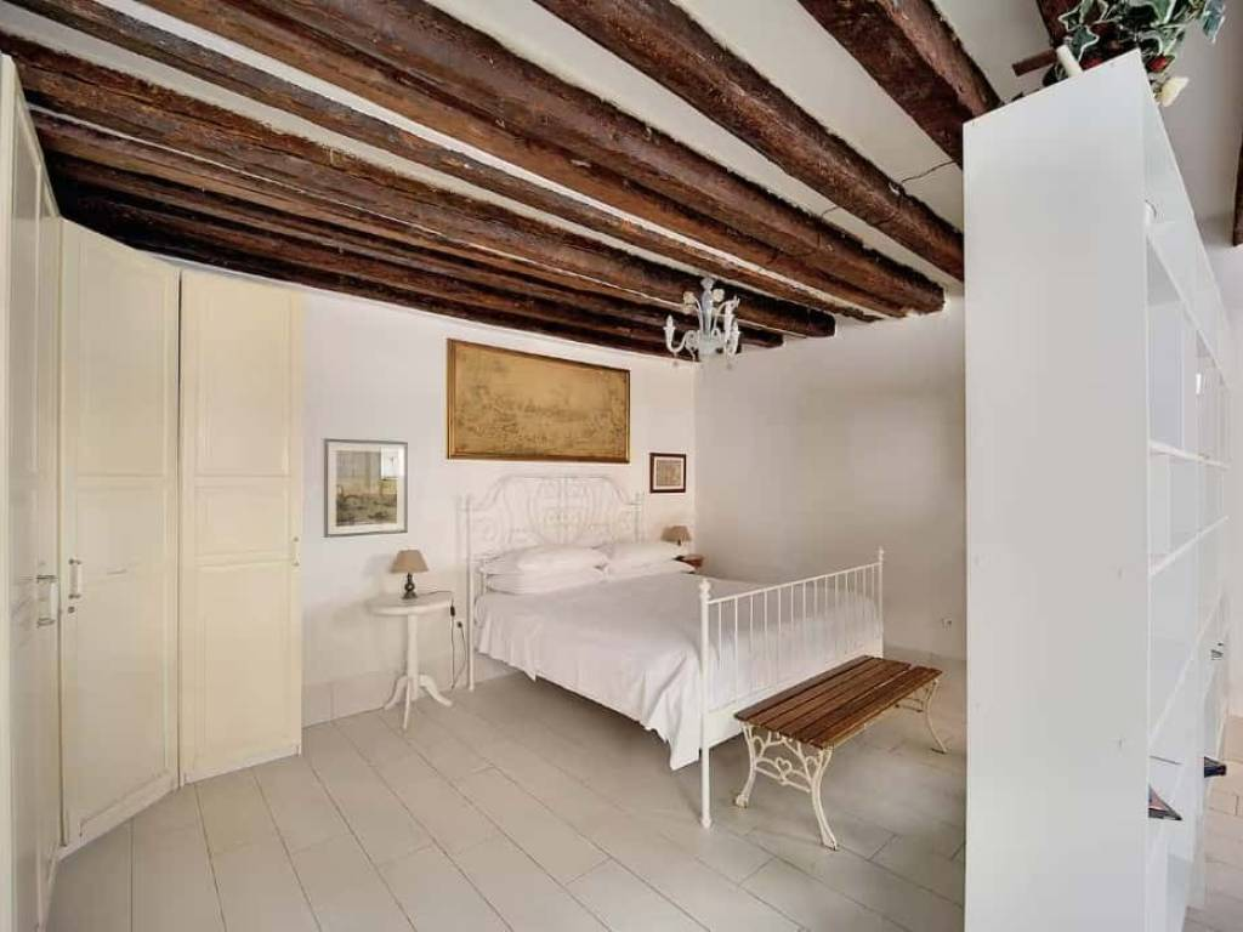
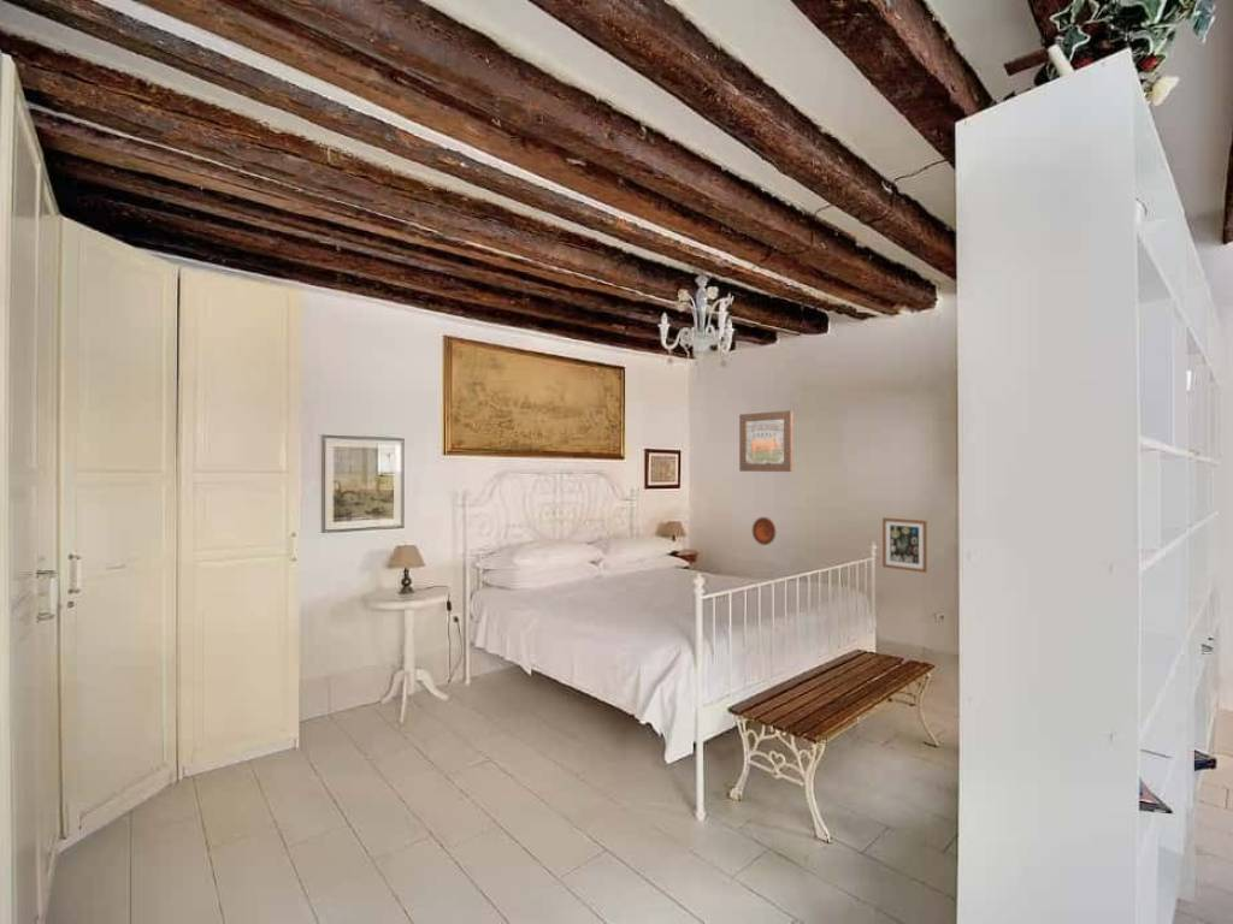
+ decorative plate [751,516,777,546]
+ wall art [881,516,928,574]
+ wall art [738,409,795,473]
